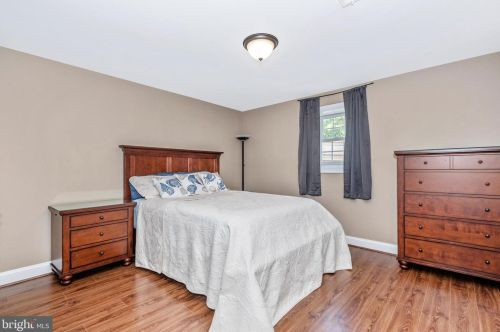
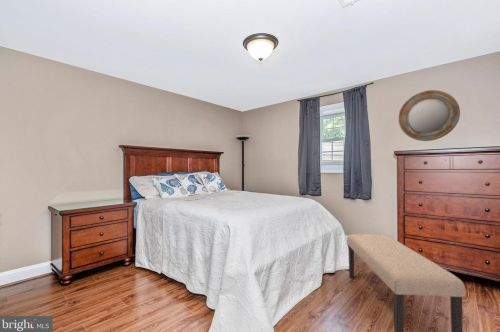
+ bench [346,233,467,332]
+ home mirror [397,89,461,142]
